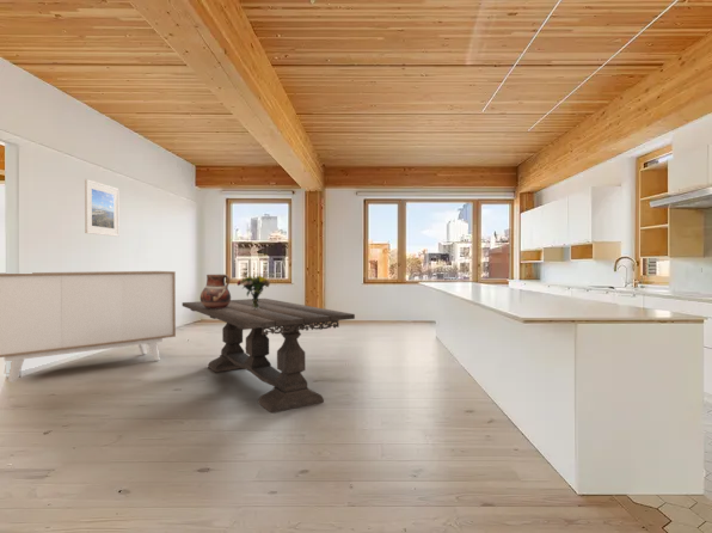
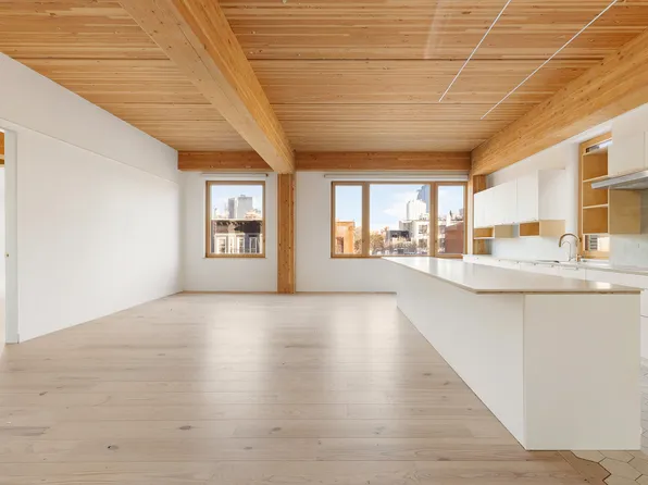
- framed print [84,178,121,238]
- ceramic pot [200,274,232,310]
- dining table [182,298,356,415]
- bouquet [235,274,271,310]
- sideboard [0,270,177,384]
